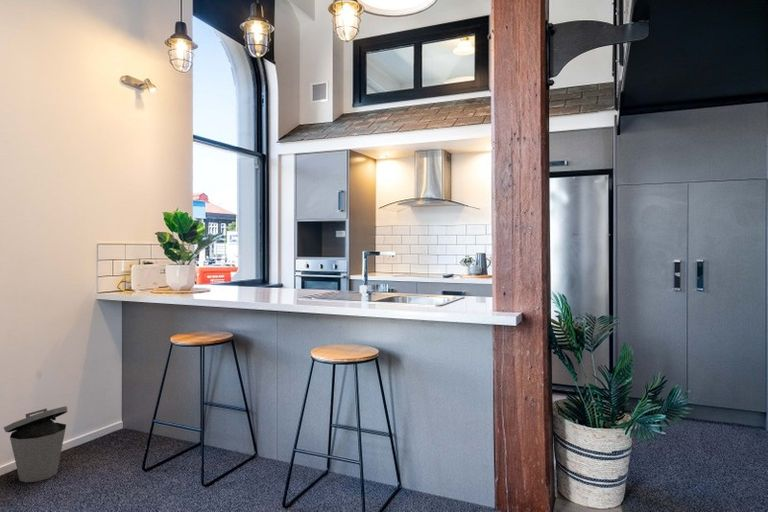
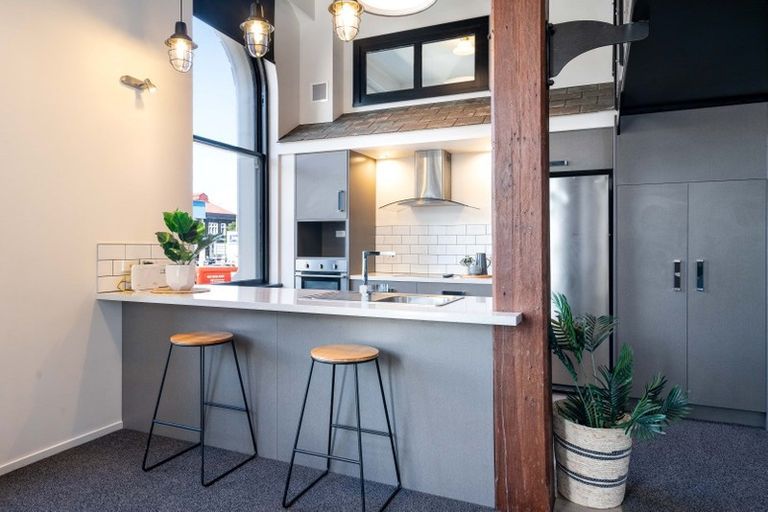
- trash can [3,405,68,483]
